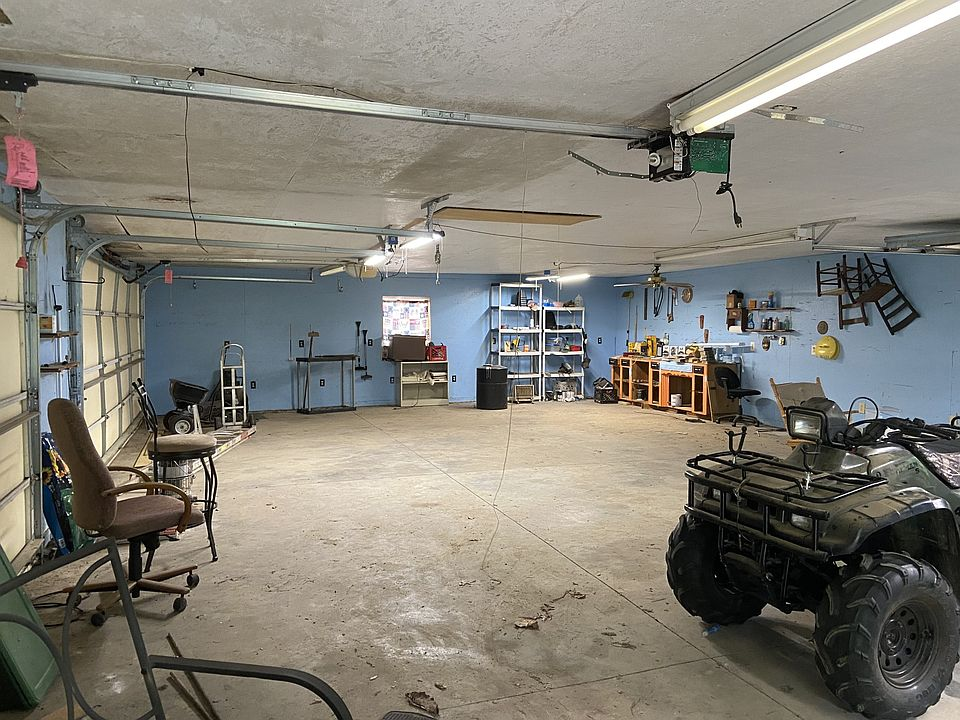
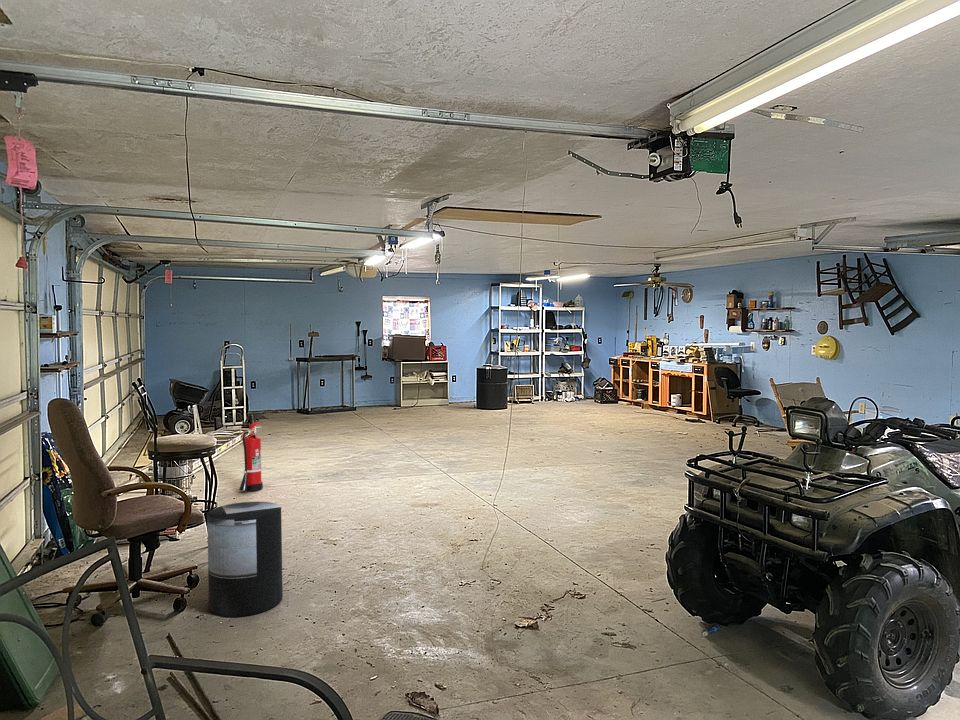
+ fire extinguisher [238,421,264,492]
+ trash can [206,501,284,618]
